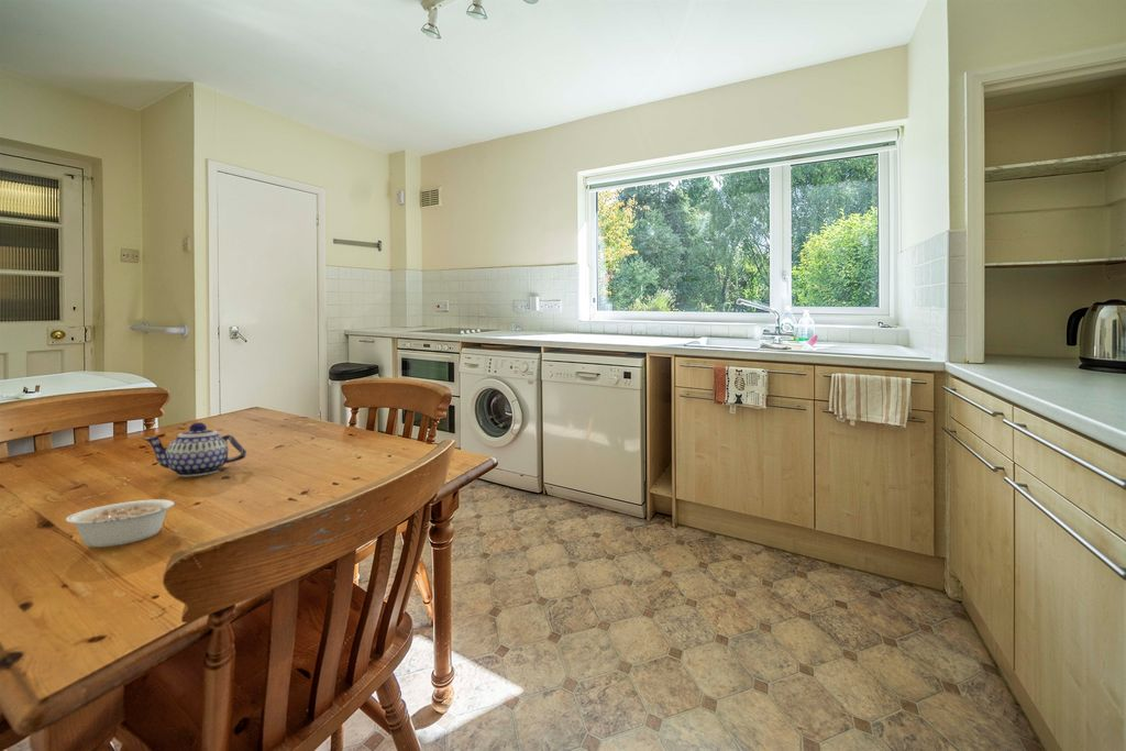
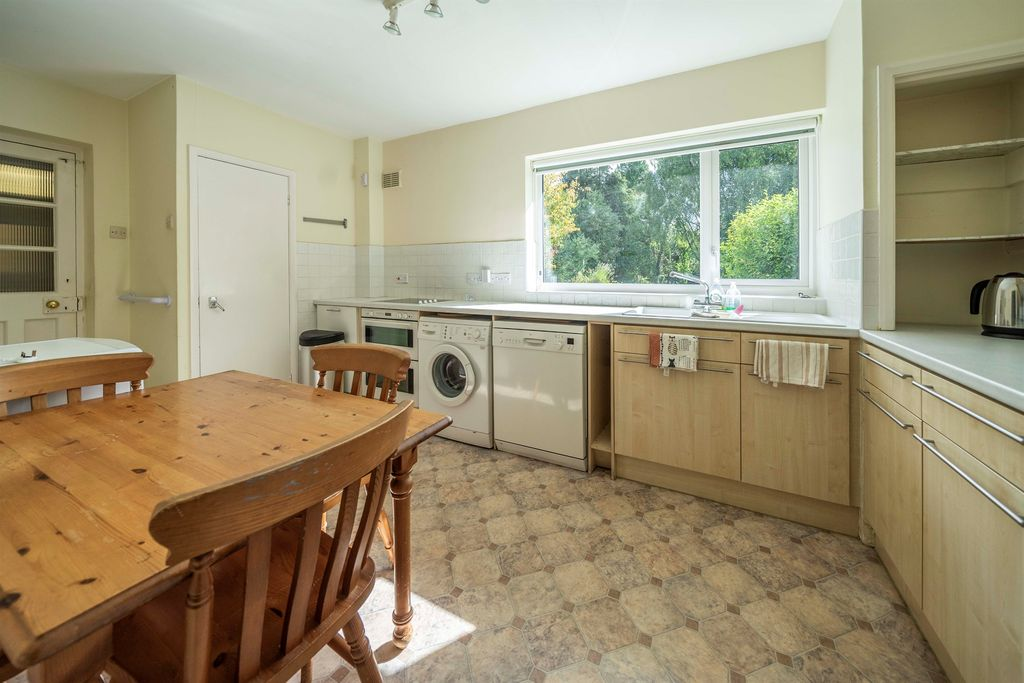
- teapot [142,422,247,477]
- legume [65,498,183,548]
